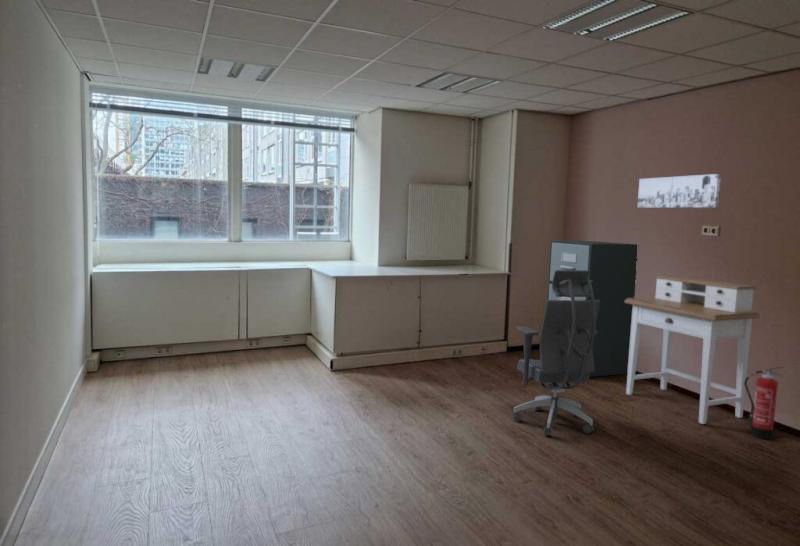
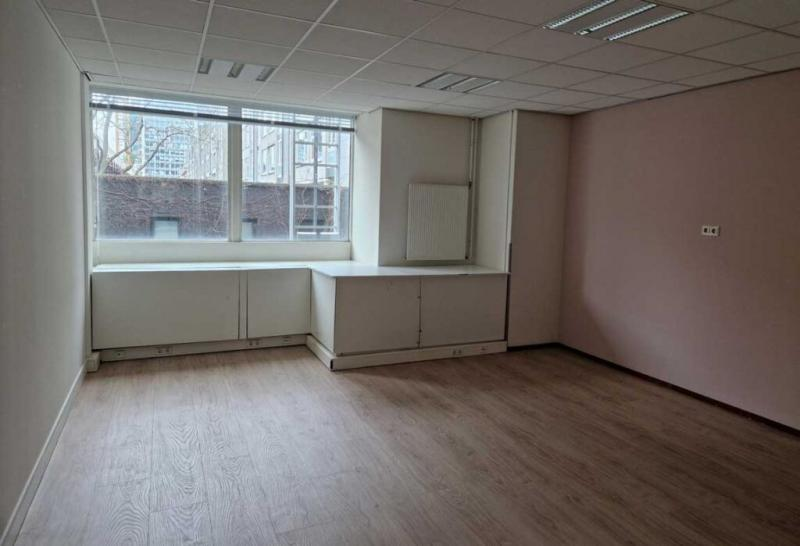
- desk [625,275,761,425]
- wall art [636,173,722,209]
- filing cabinet [546,240,638,378]
- office chair [512,270,600,437]
- fire extinguisher [744,366,784,441]
